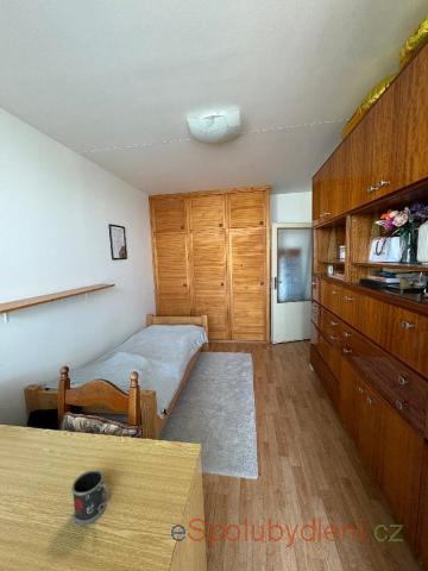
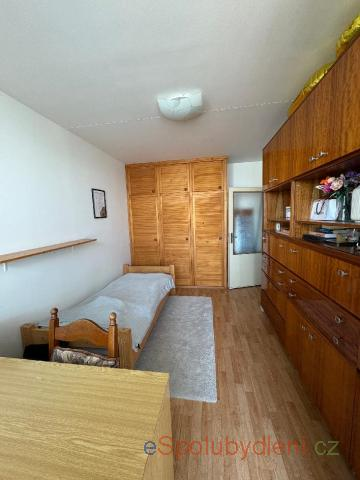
- mug [70,469,112,526]
